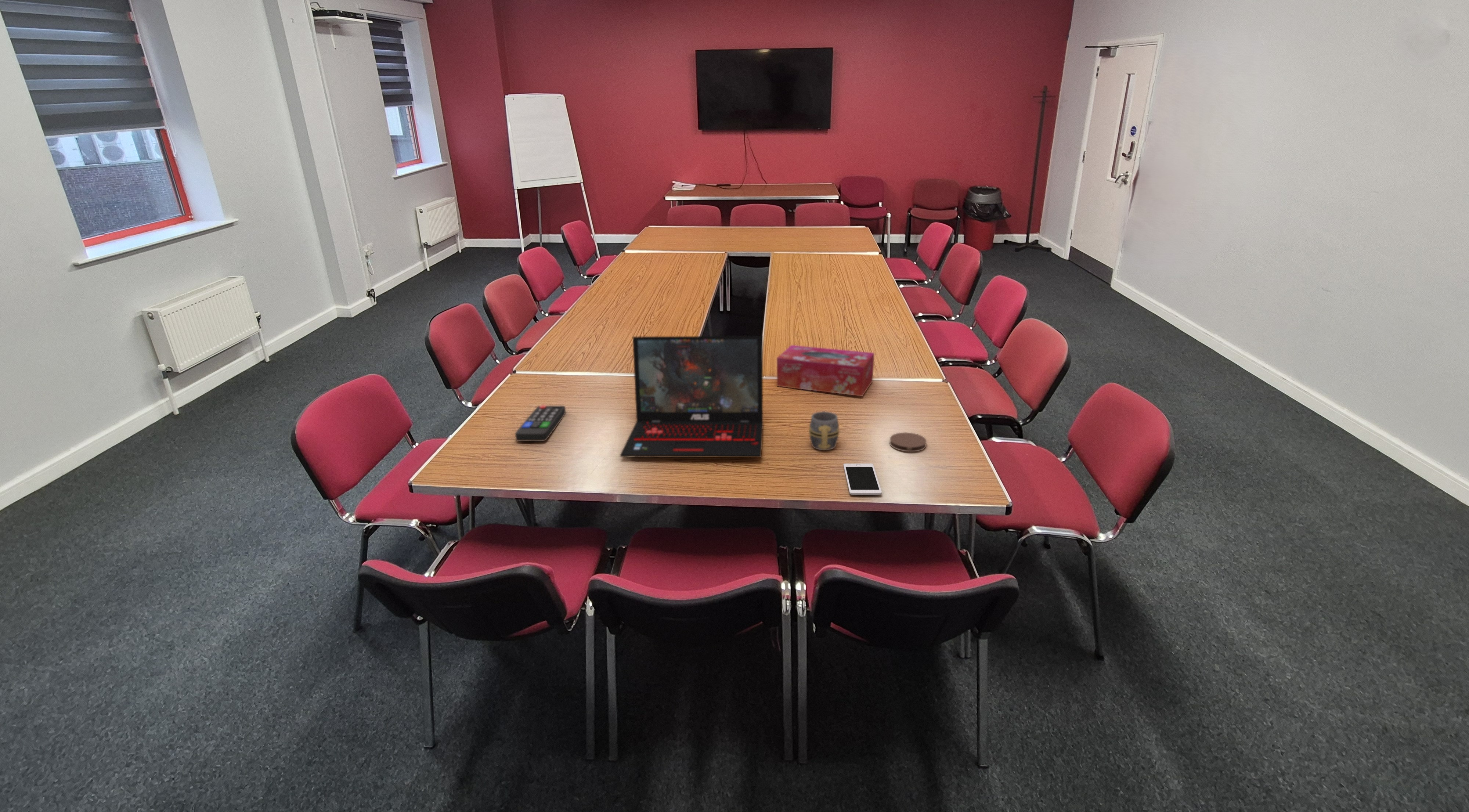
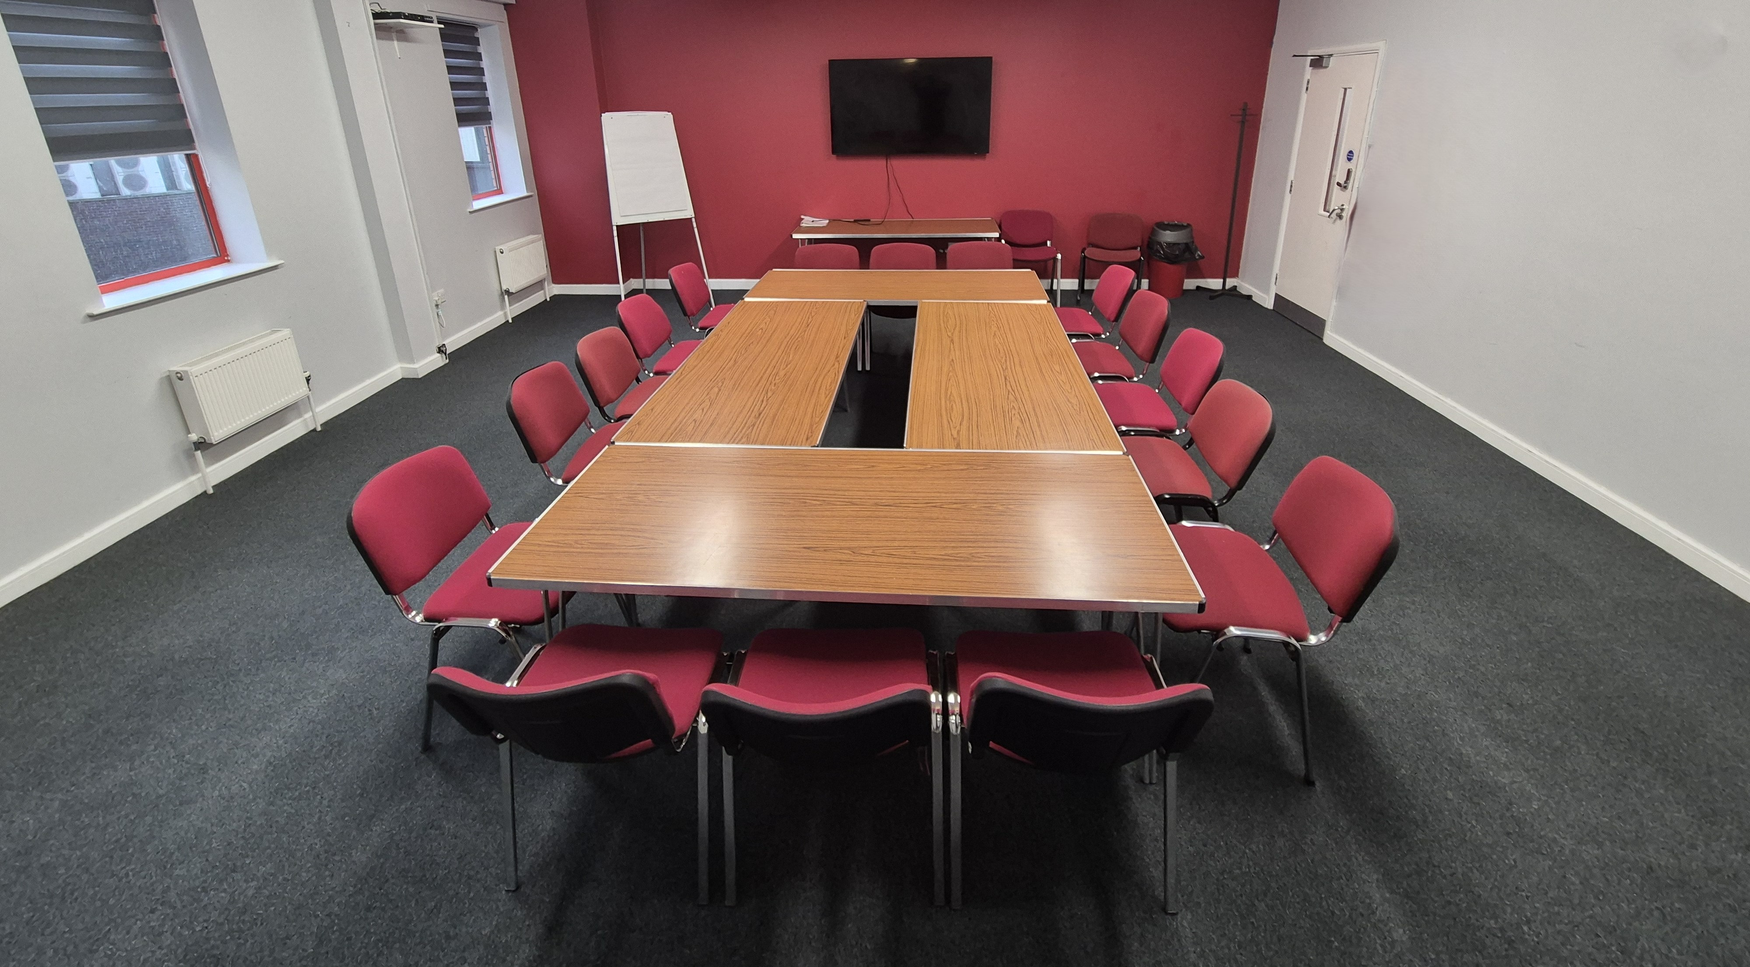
- coaster [889,432,927,452]
- tissue box [776,345,875,397]
- remote control [515,405,566,441]
- mug [808,411,840,451]
- cell phone [843,463,882,495]
- laptop [620,335,764,458]
